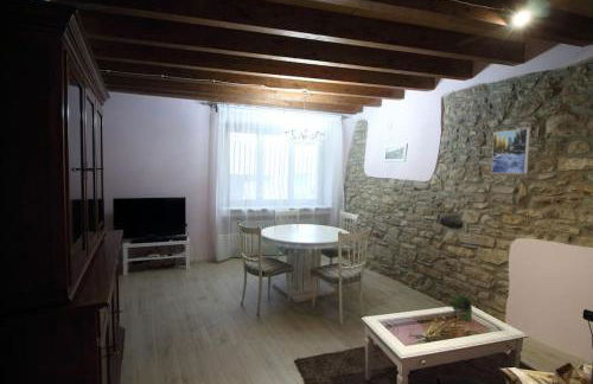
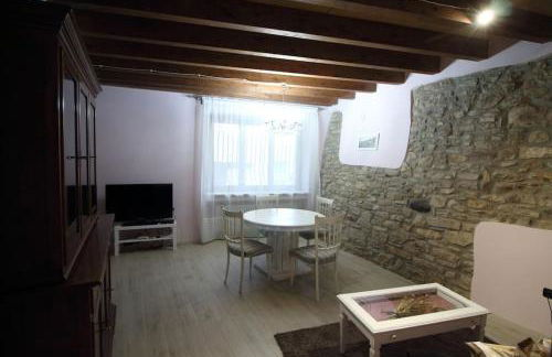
- succulent plant [448,293,473,322]
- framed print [490,127,531,174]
